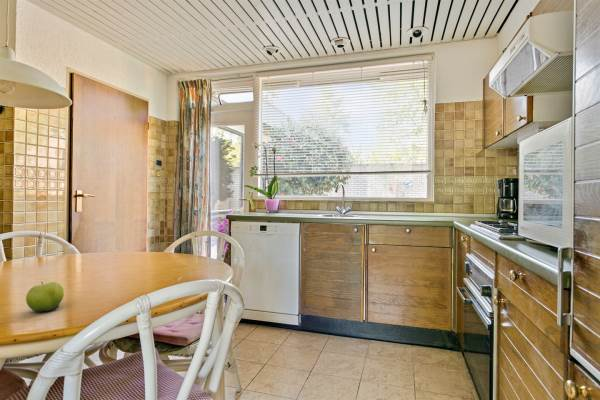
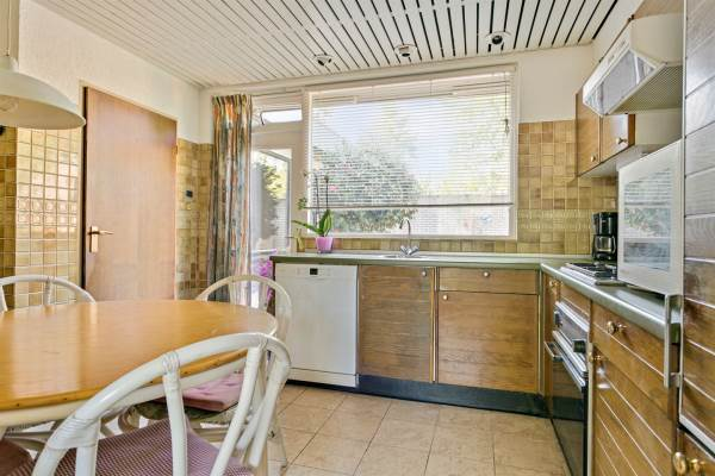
- fruit [25,280,65,313]
